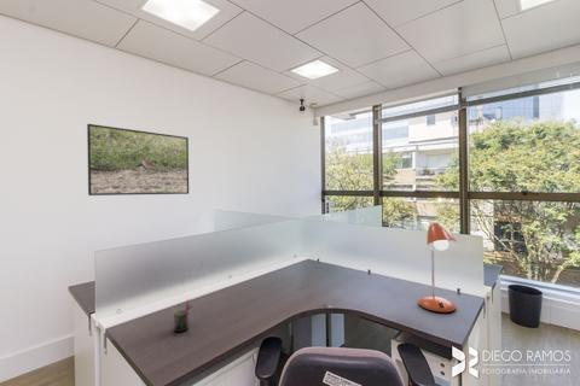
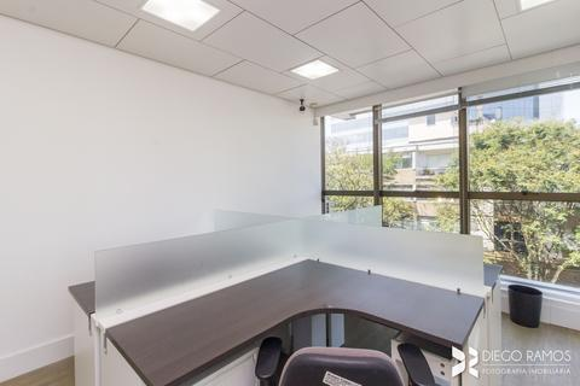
- pen holder [169,299,193,333]
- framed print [86,123,190,197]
- desk lamp [418,221,459,314]
